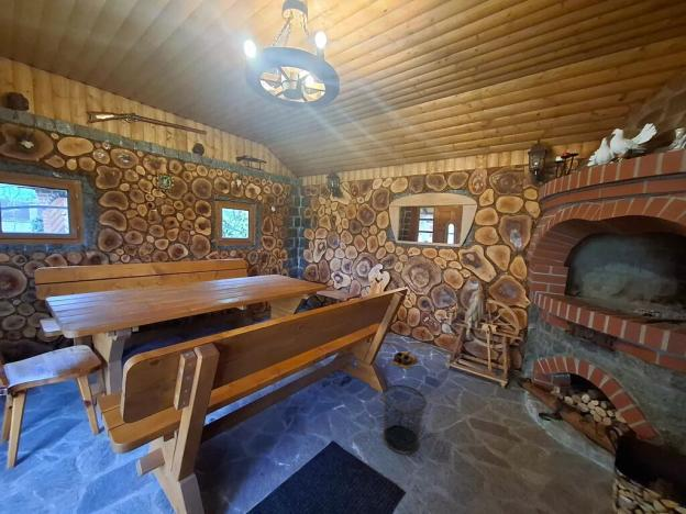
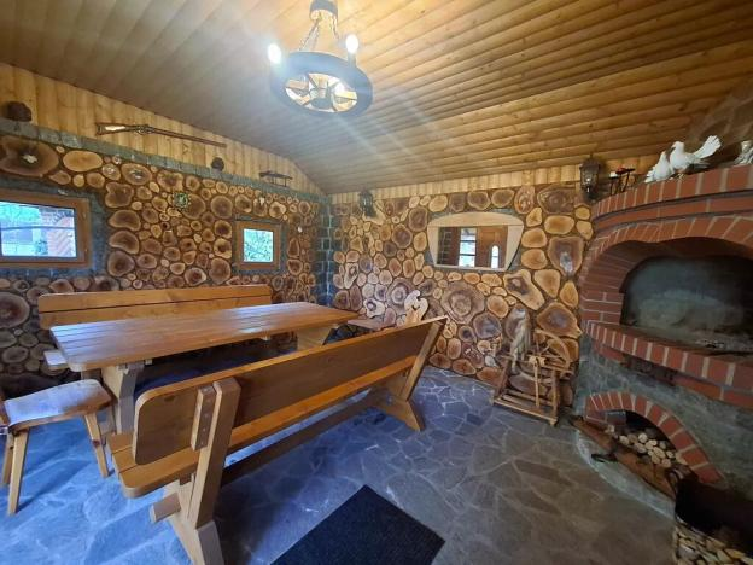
- shoes [388,350,419,371]
- waste bin [381,383,428,455]
